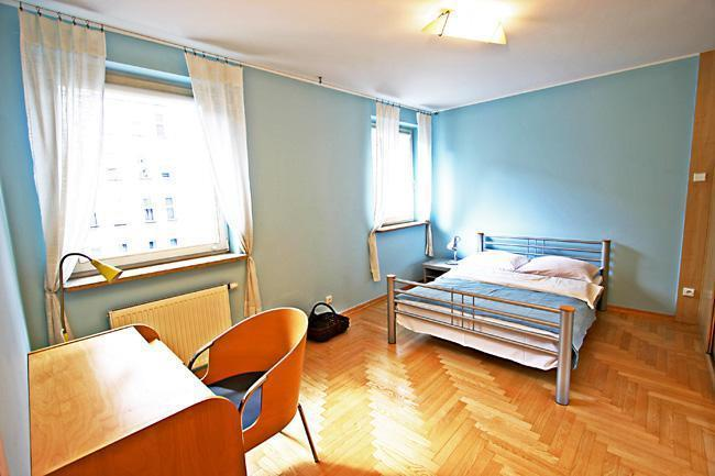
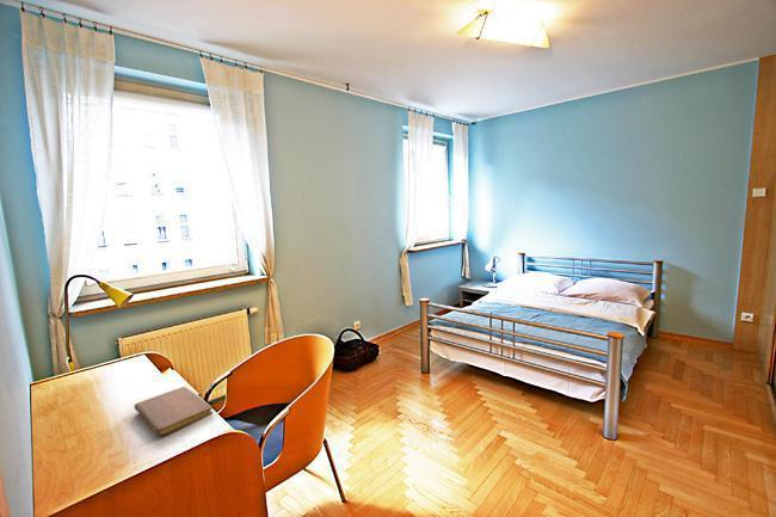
+ notebook [134,386,214,438]
